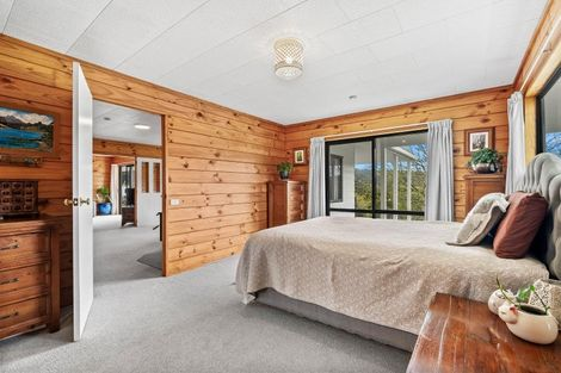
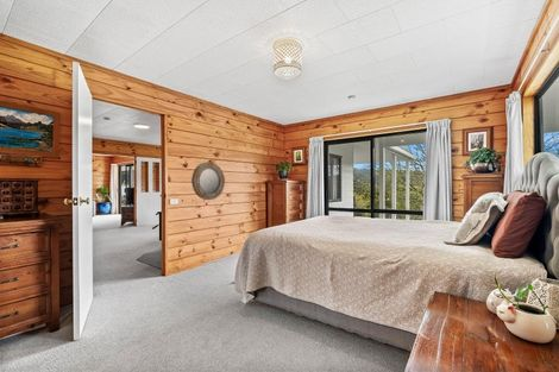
+ home mirror [190,160,226,201]
